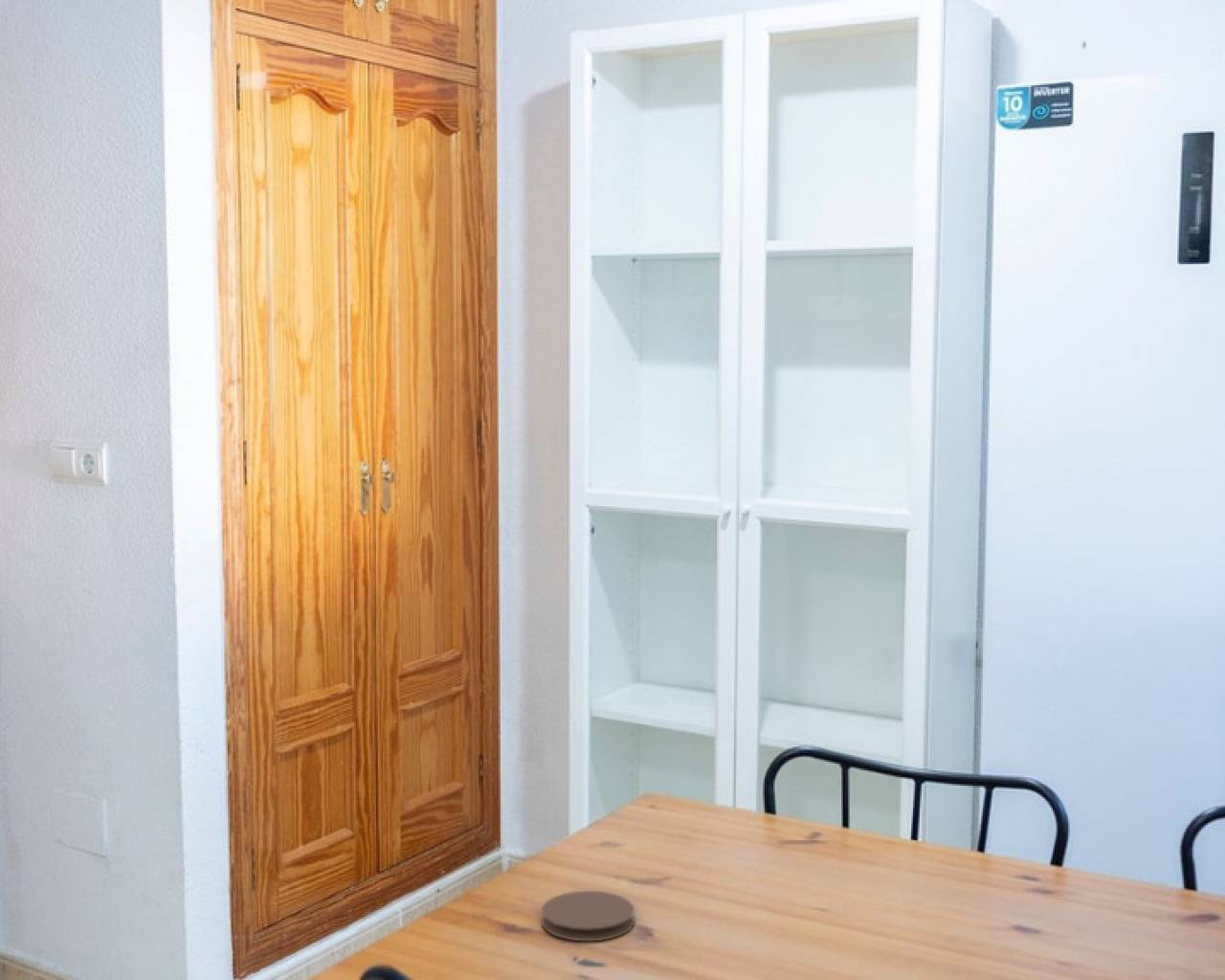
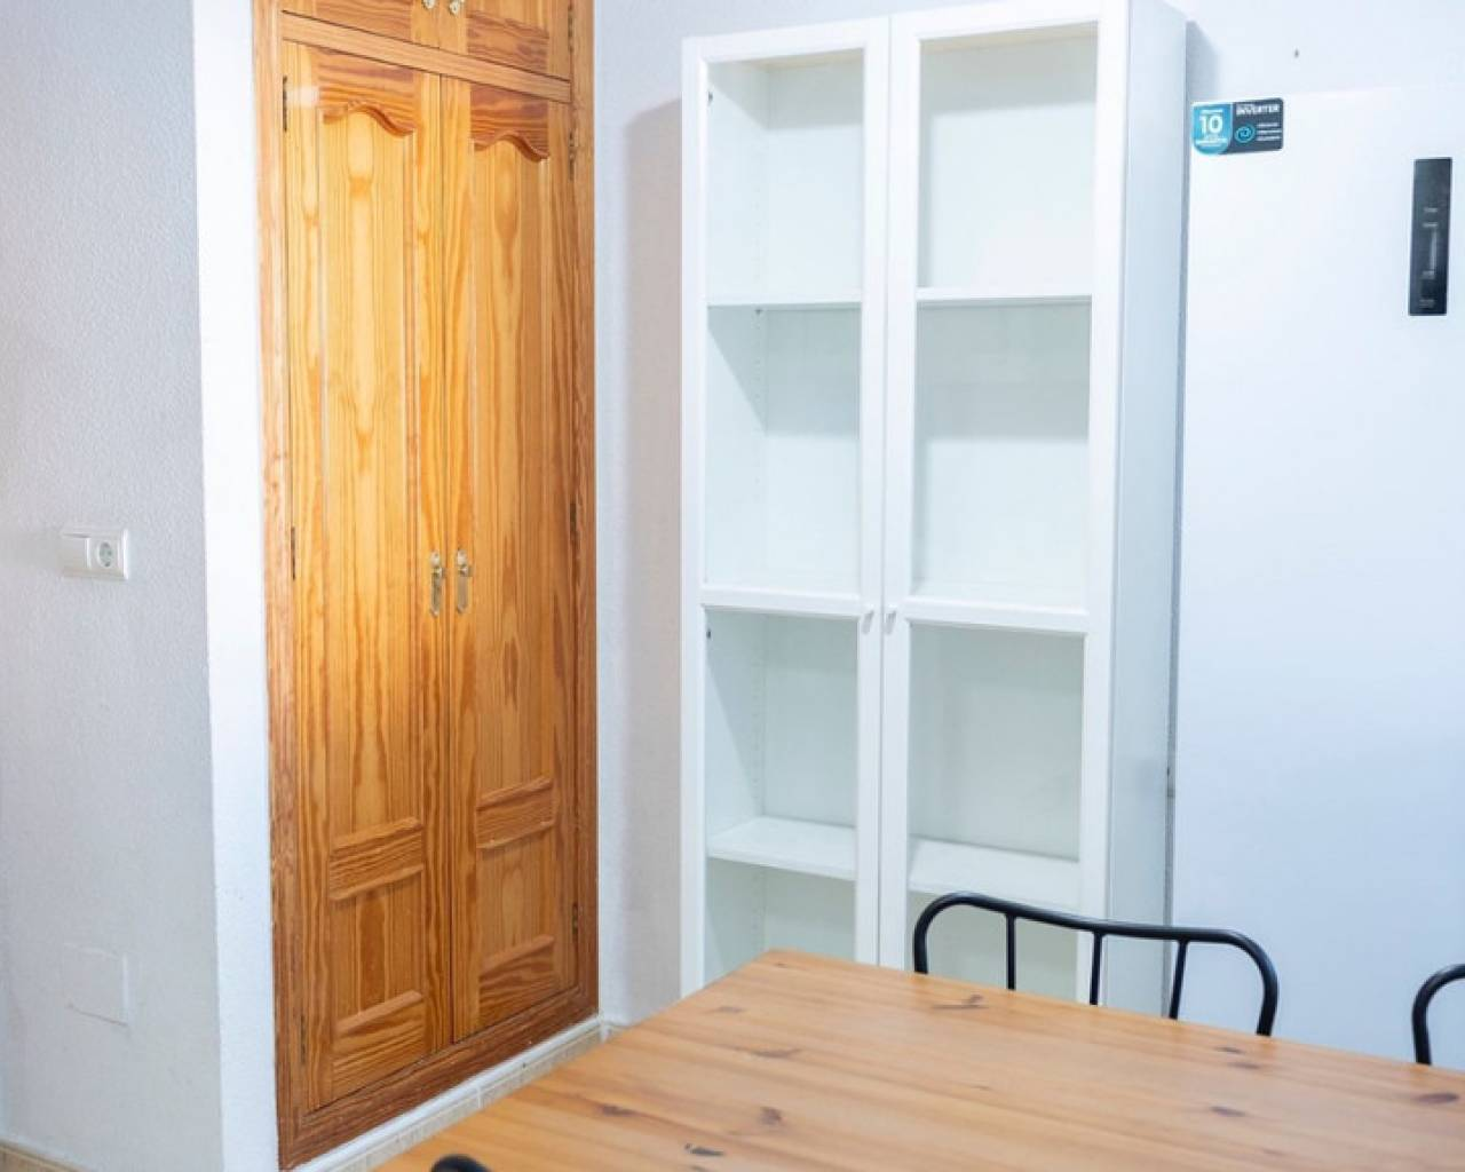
- coaster [541,890,635,943]
